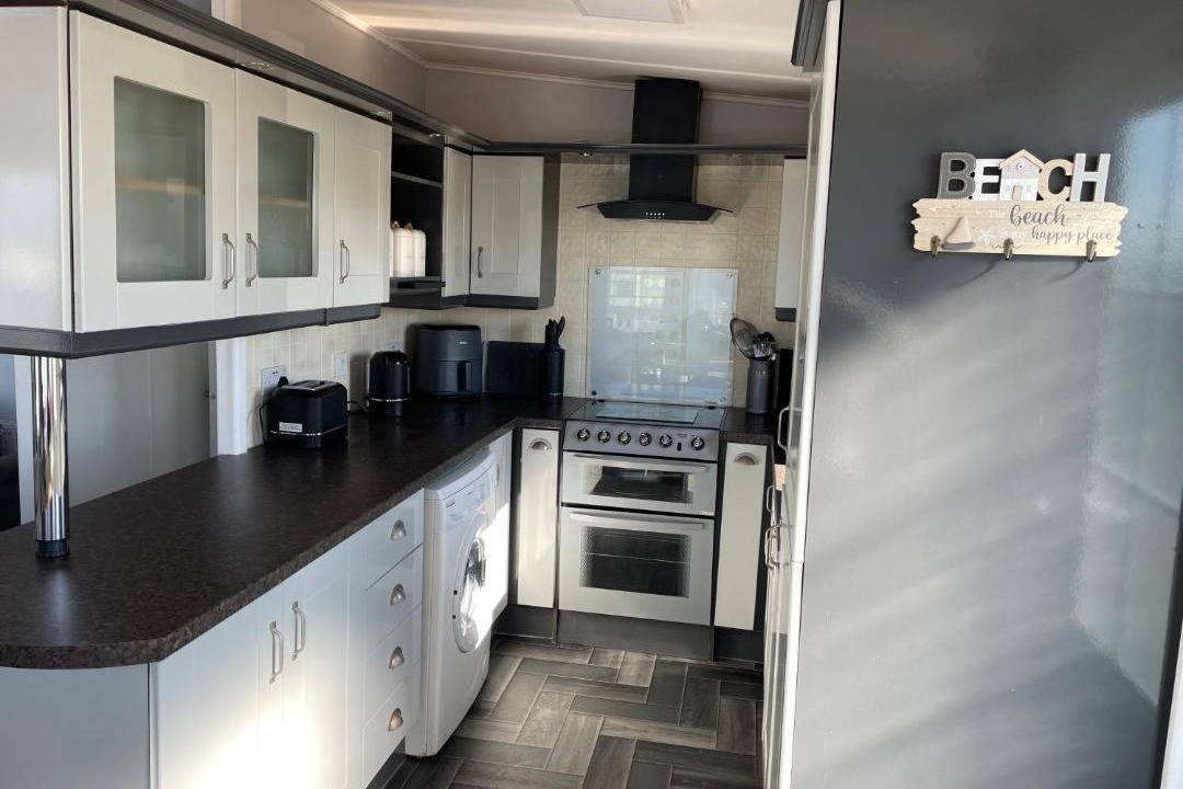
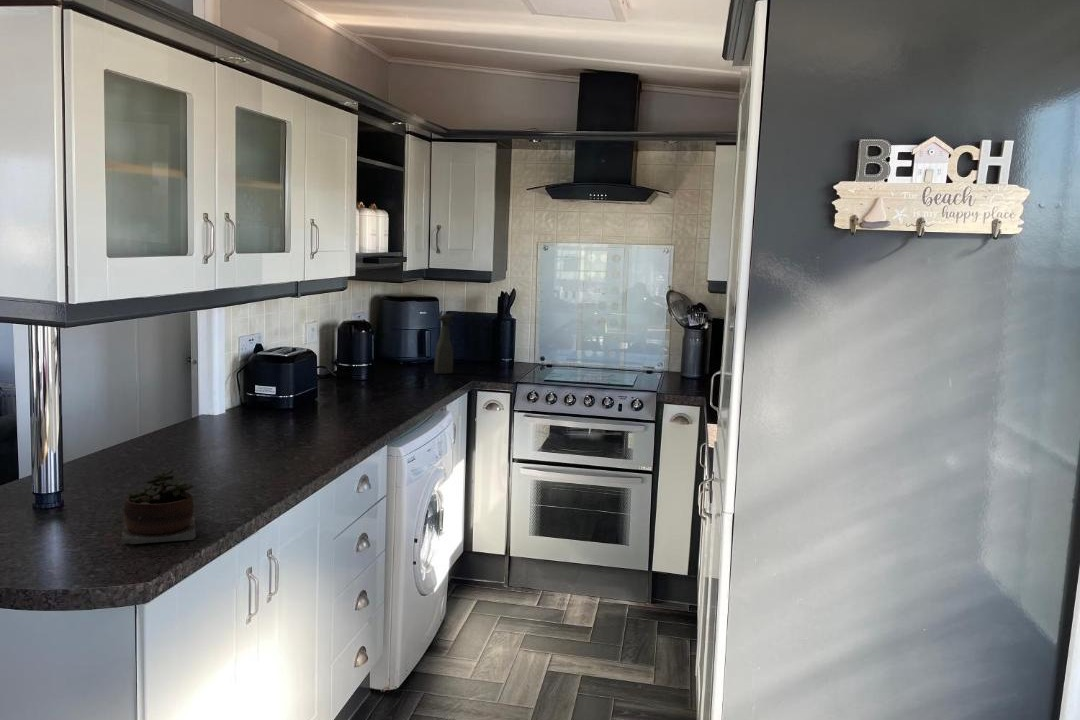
+ succulent plant [119,468,197,545]
+ spray bottle [433,313,455,375]
